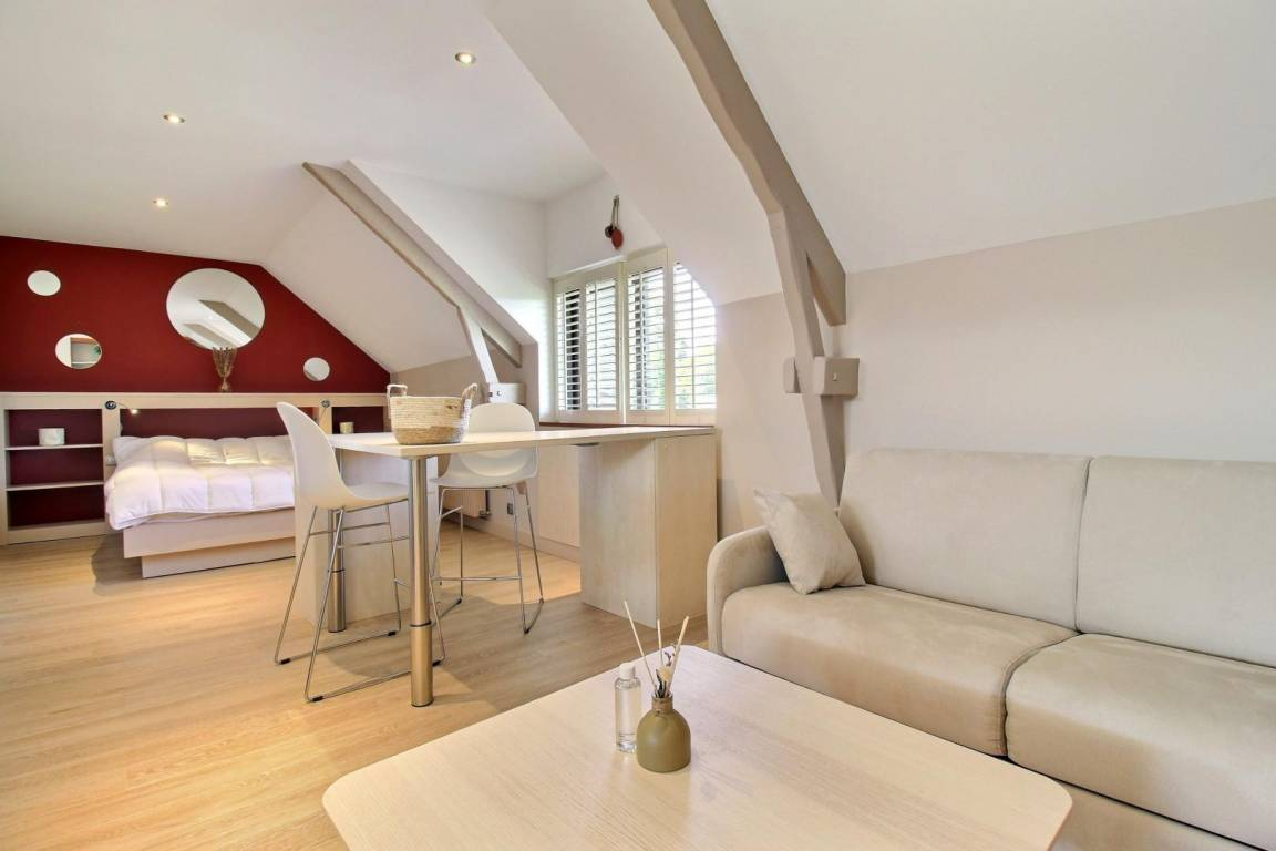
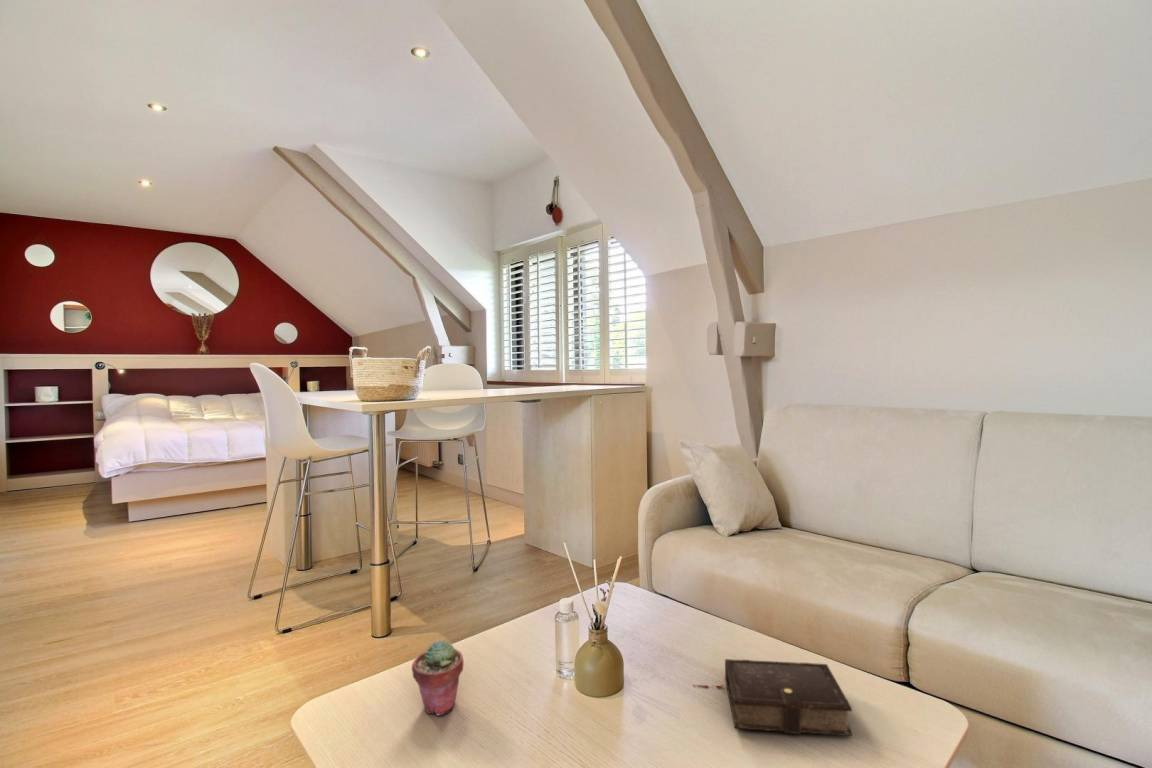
+ book [693,658,853,737]
+ potted succulent [411,639,465,717]
